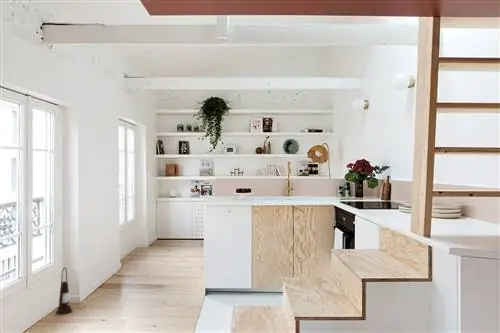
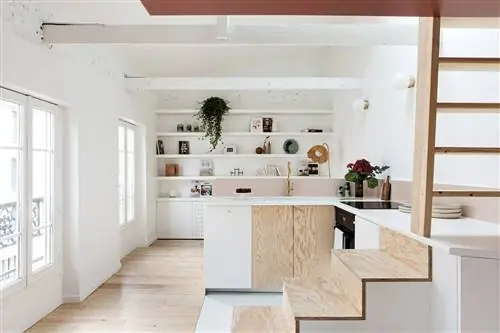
- lantern [55,266,73,316]
